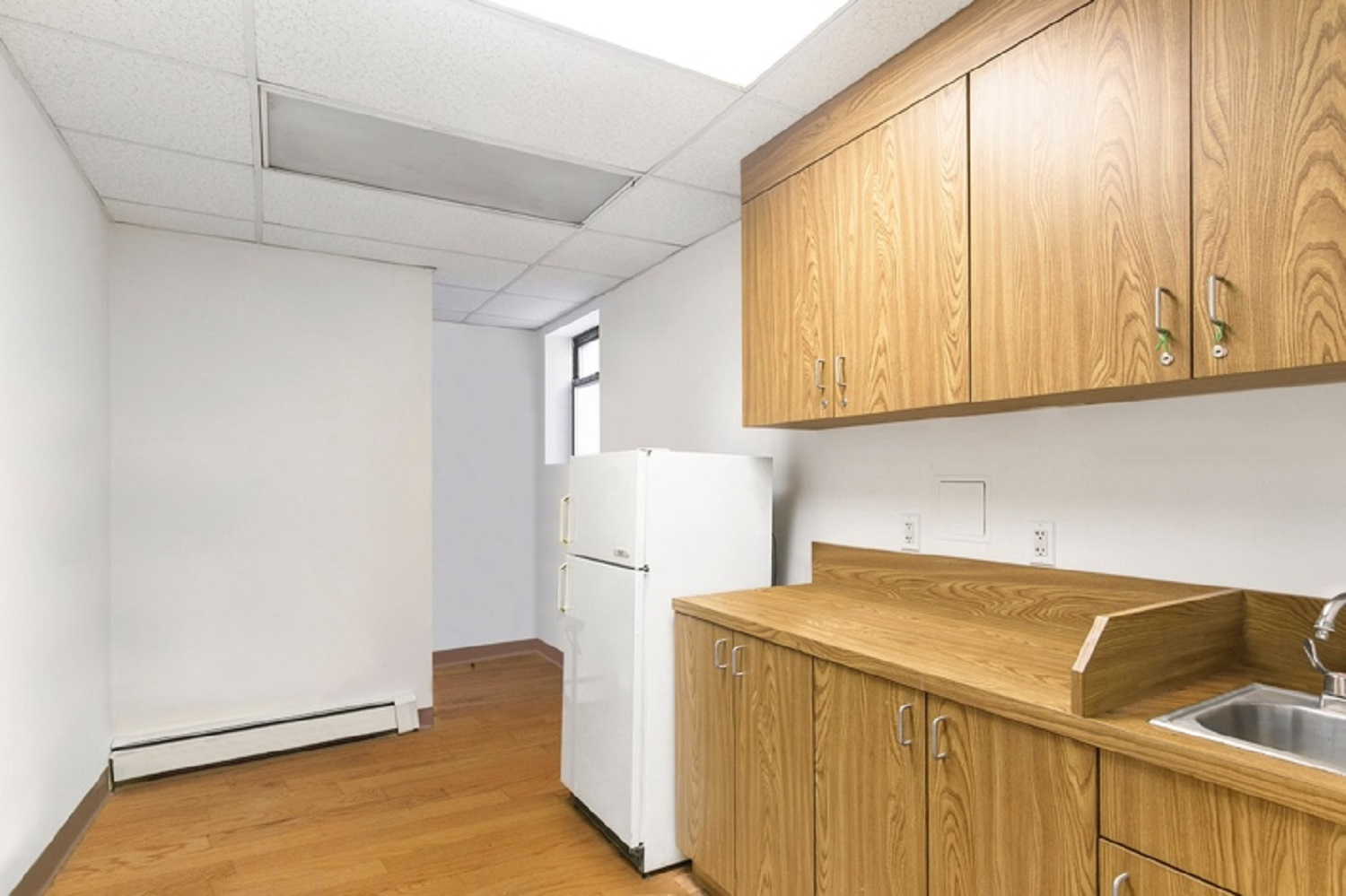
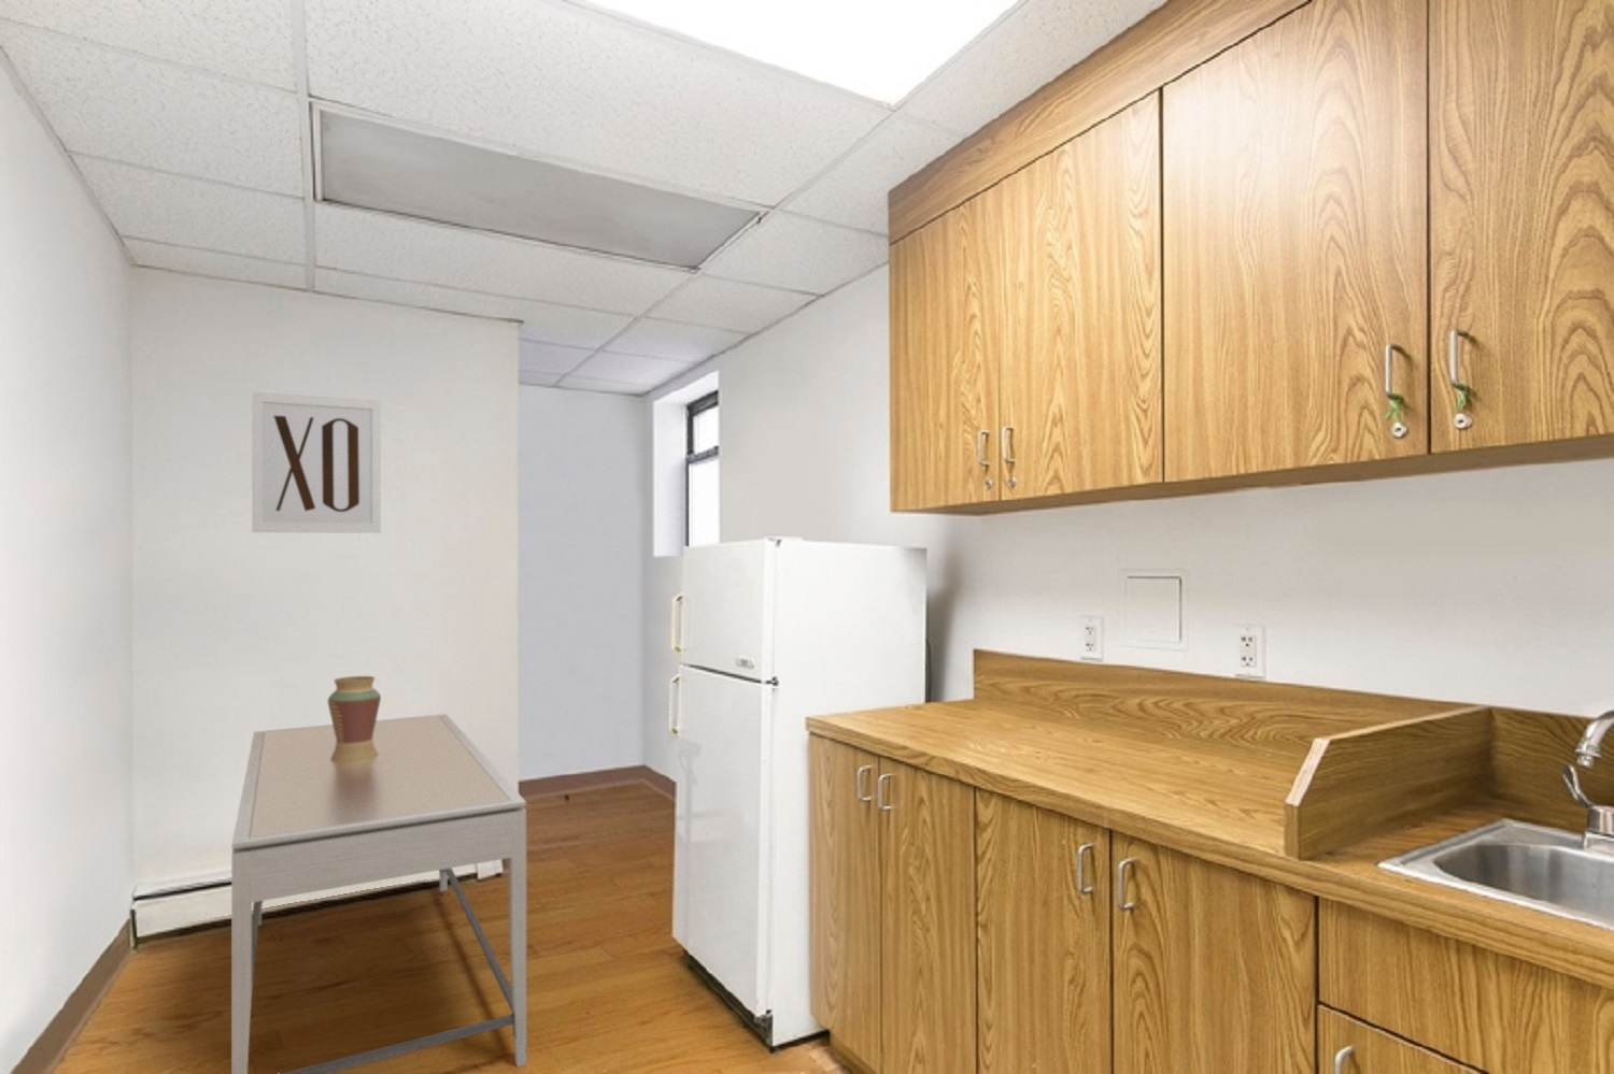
+ vase [327,675,383,762]
+ wall art [251,391,383,535]
+ dining table [230,713,528,1074]
